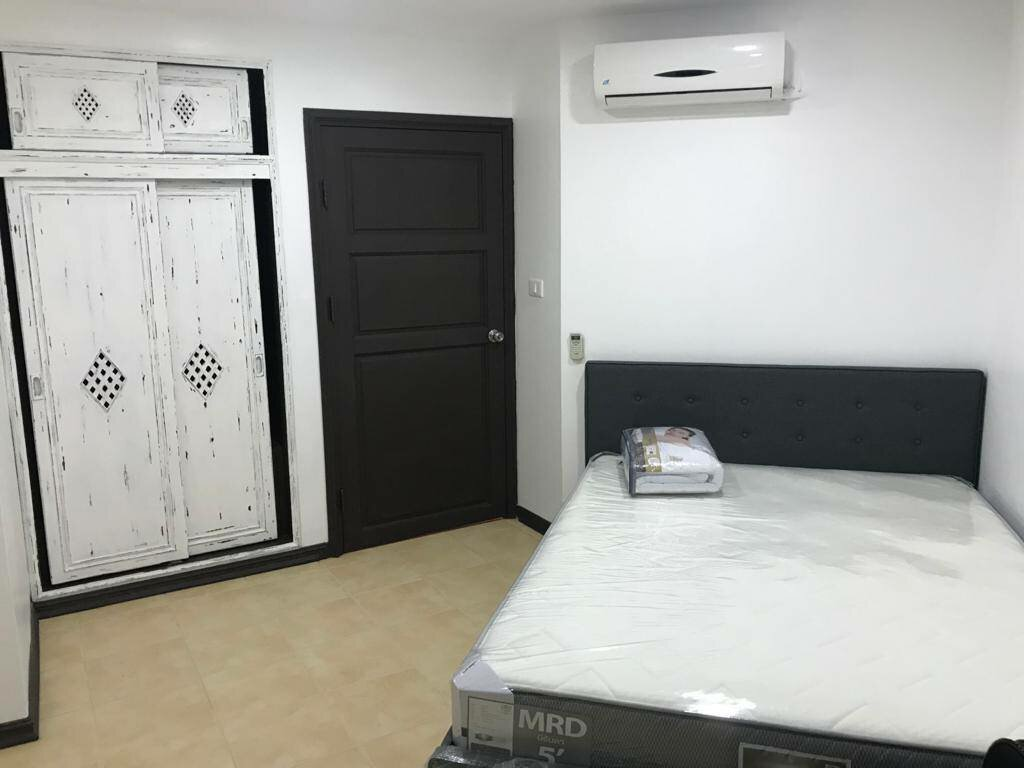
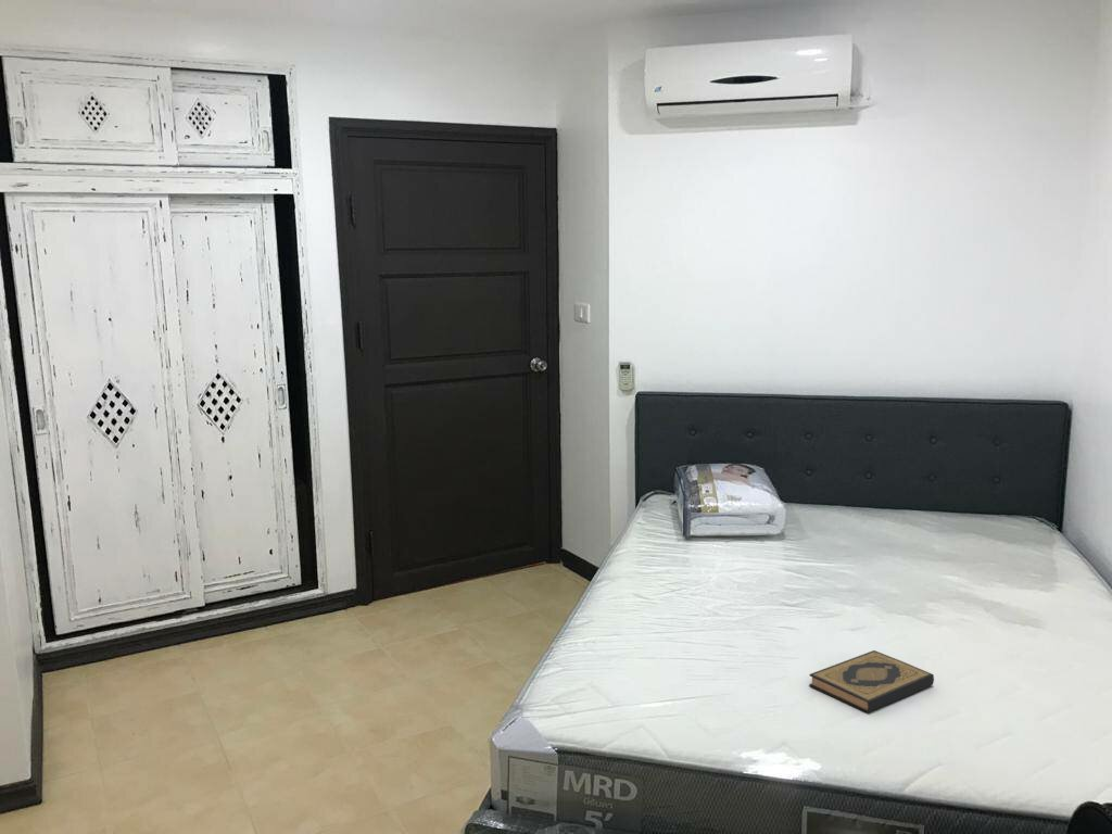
+ hardback book [808,649,935,713]
